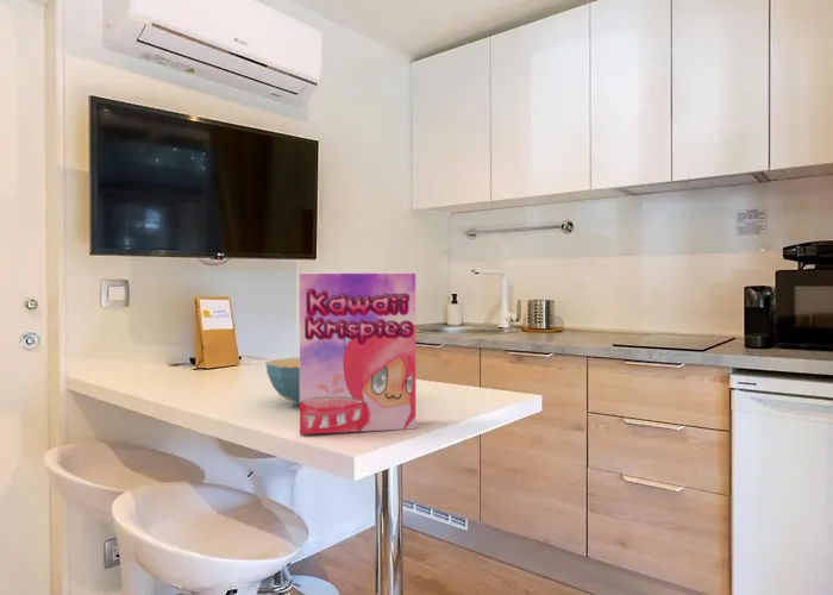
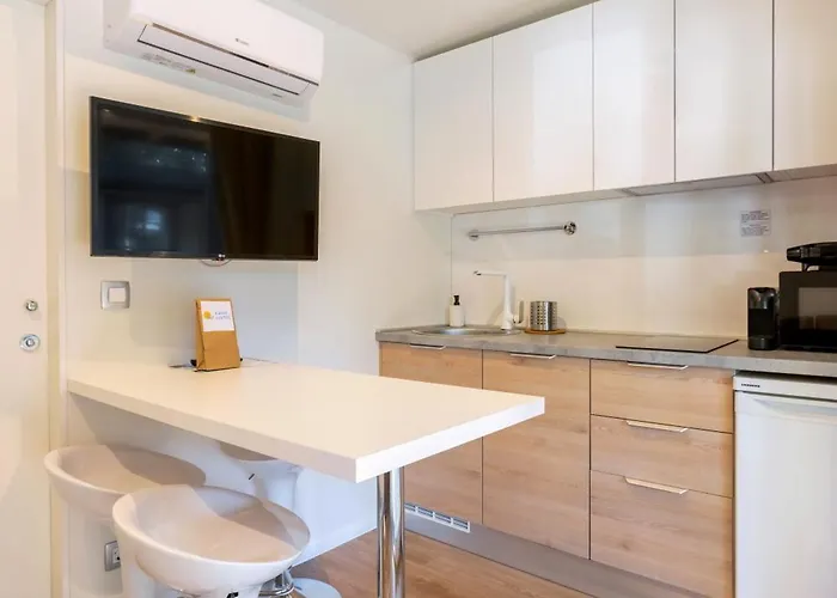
- cereal bowl [264,356,300,406]
- cereal box [298,271,416,436]
